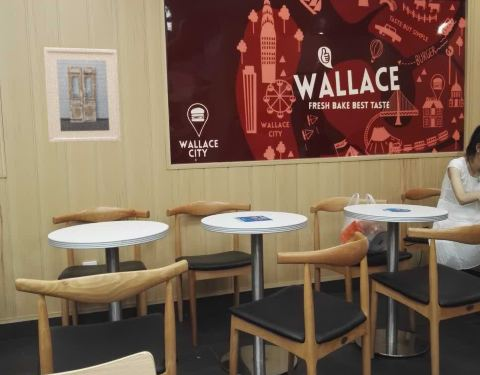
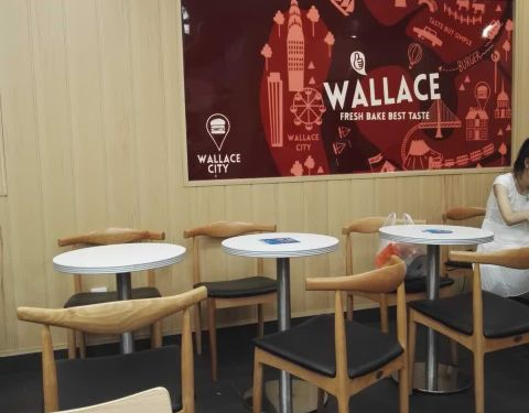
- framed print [43,46,122,144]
